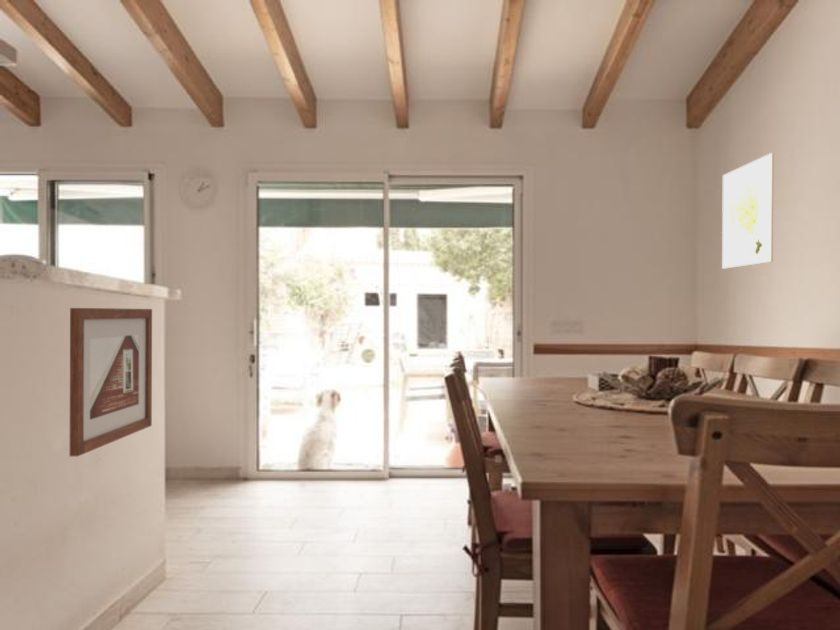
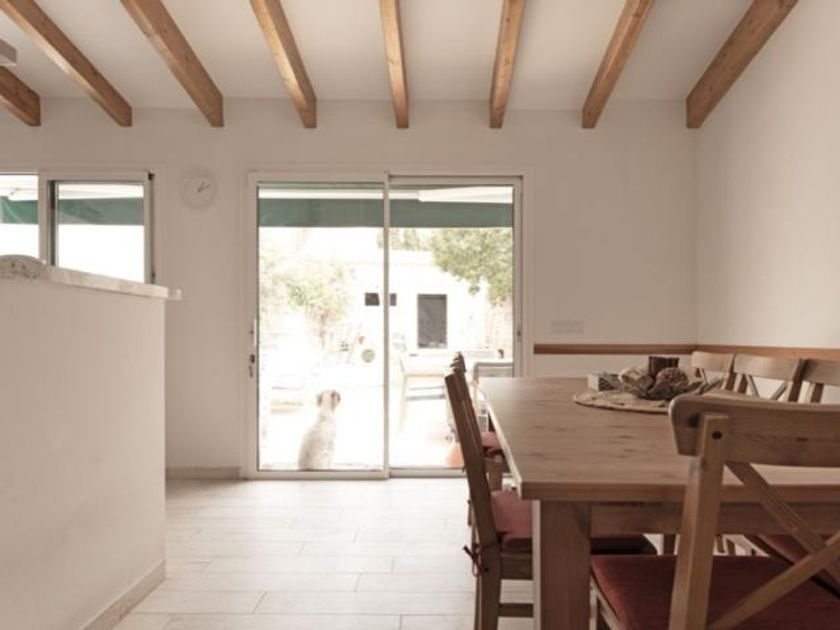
- wall art [721,152,775,270]
- picture frame [69,307,153,457]
